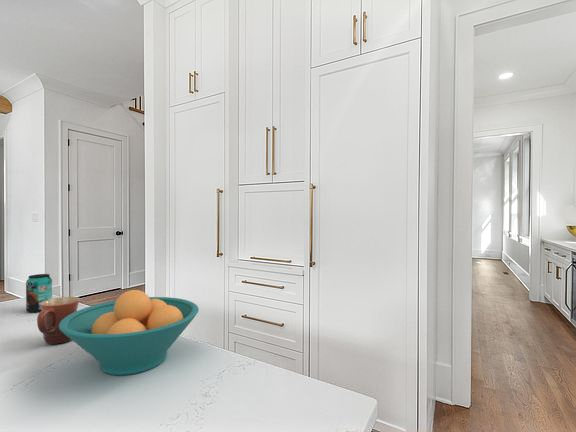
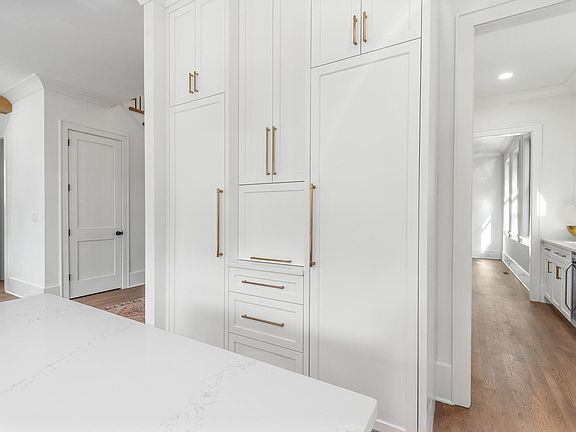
- fruit bowl [59,289,200,376]
- mug [36,296,81,345]
- beverage can [25,273,53,314]
